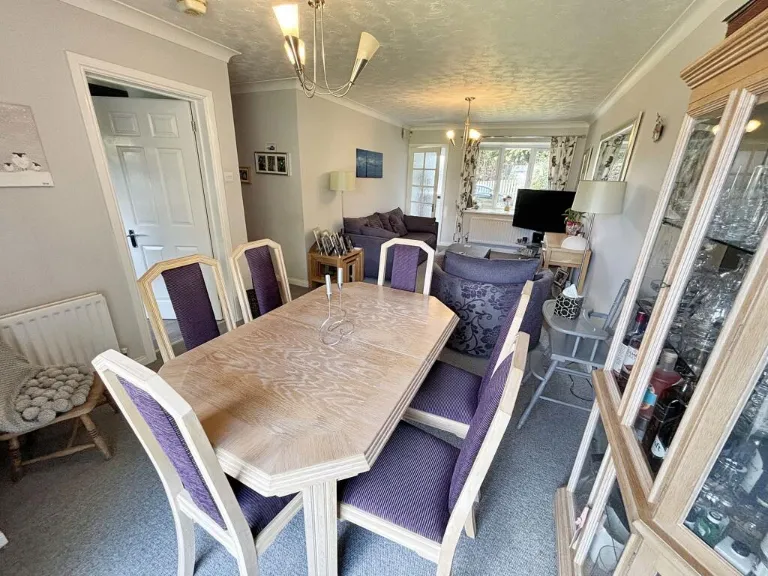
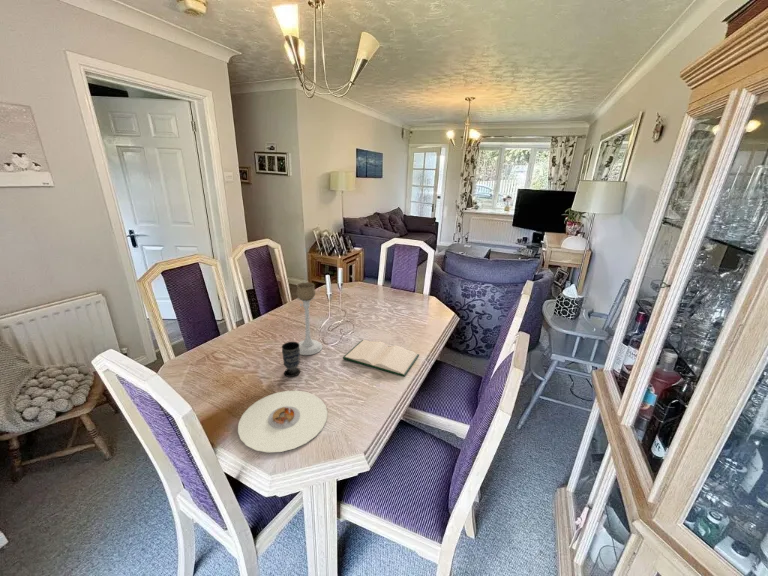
+ candle holder [295,281,323,356]
+ plate [237,390,328,453]
+ hardback book [342,339,420,378]
+ cup [281,341,301,378]
